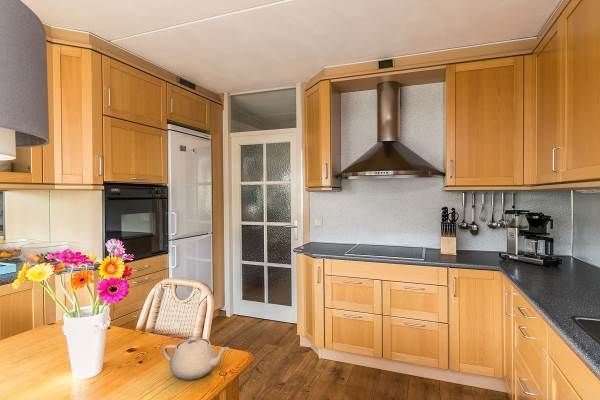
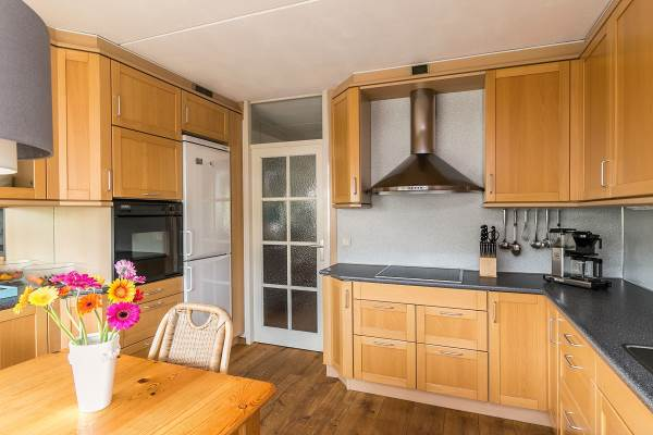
- teapot [162,335,229,381]
